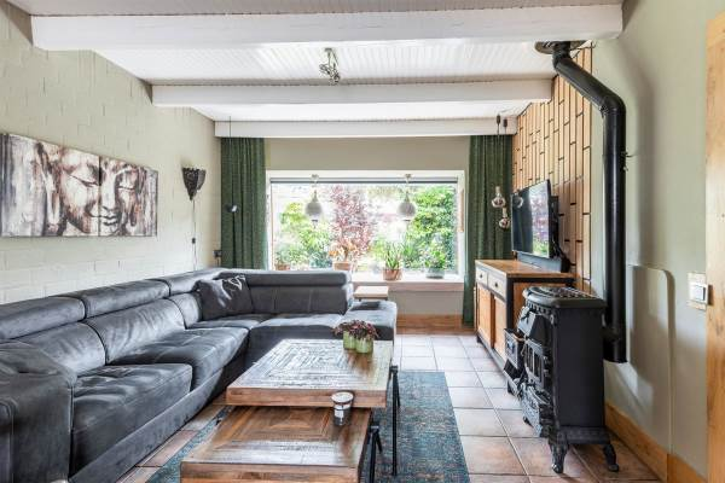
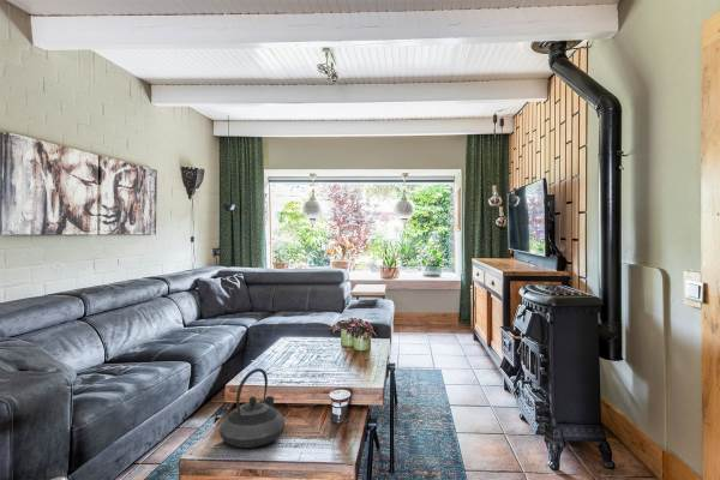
+ teapot [218,367,286,449]
